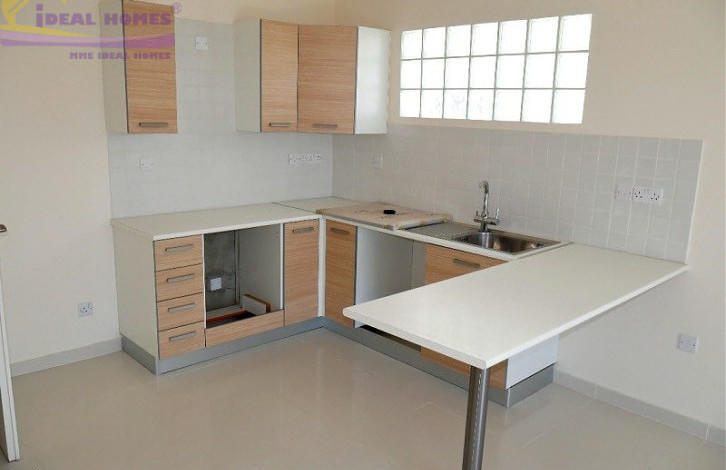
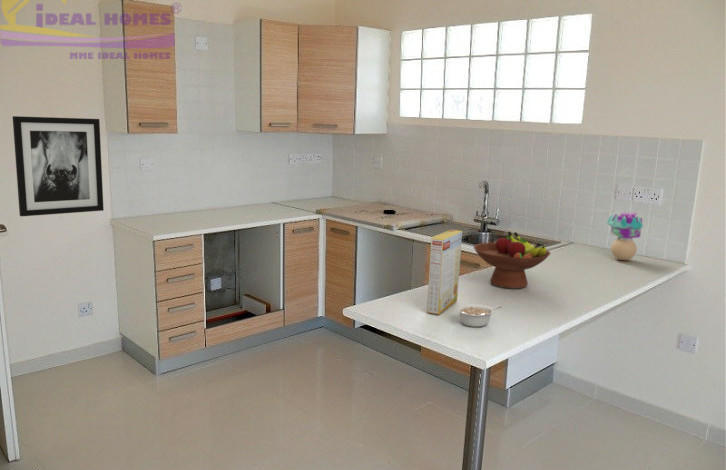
+ fruit bowl [473,230,551,290]
+ cereal box [426,229,463,316]
+ legume [456,303,503,328]
+ wall art [12,115,105,217]
+ flower [606,211,644,261]
